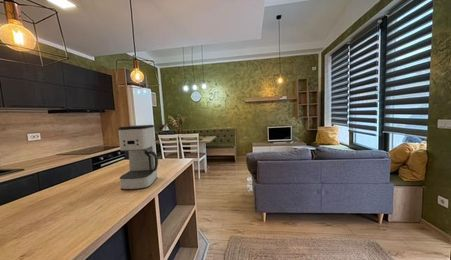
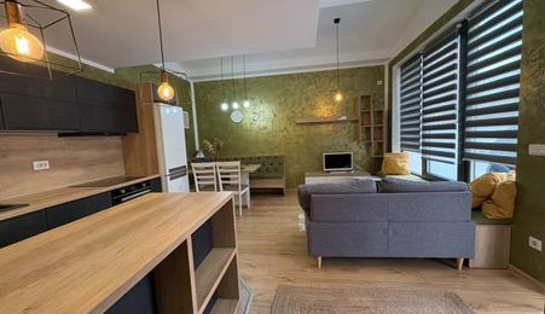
- coffee maker [117,124,159,191]
